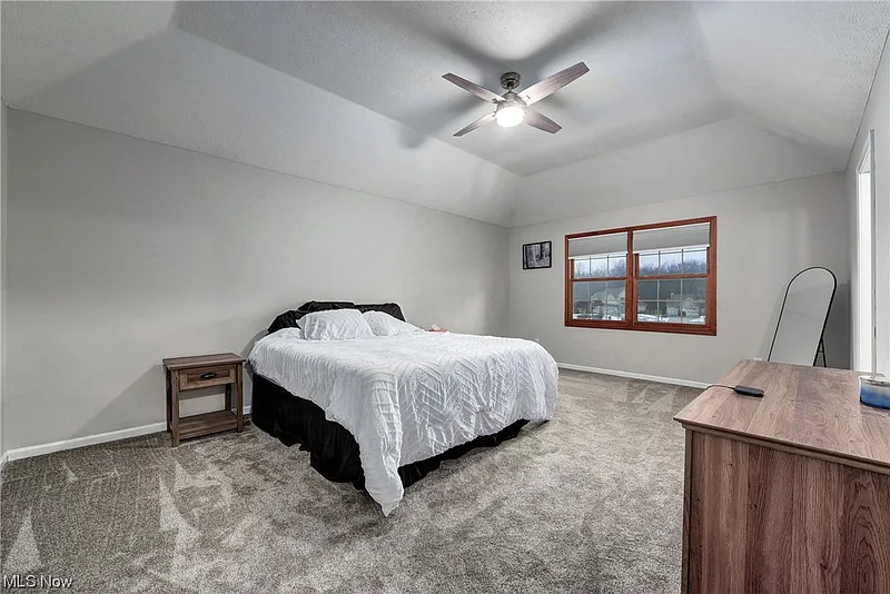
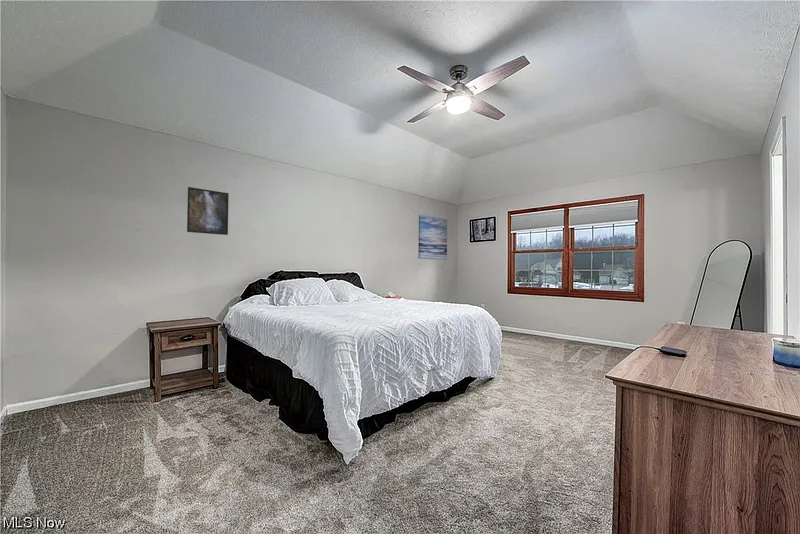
+ wall art [417,214,448,261]
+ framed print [186,186,230,236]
